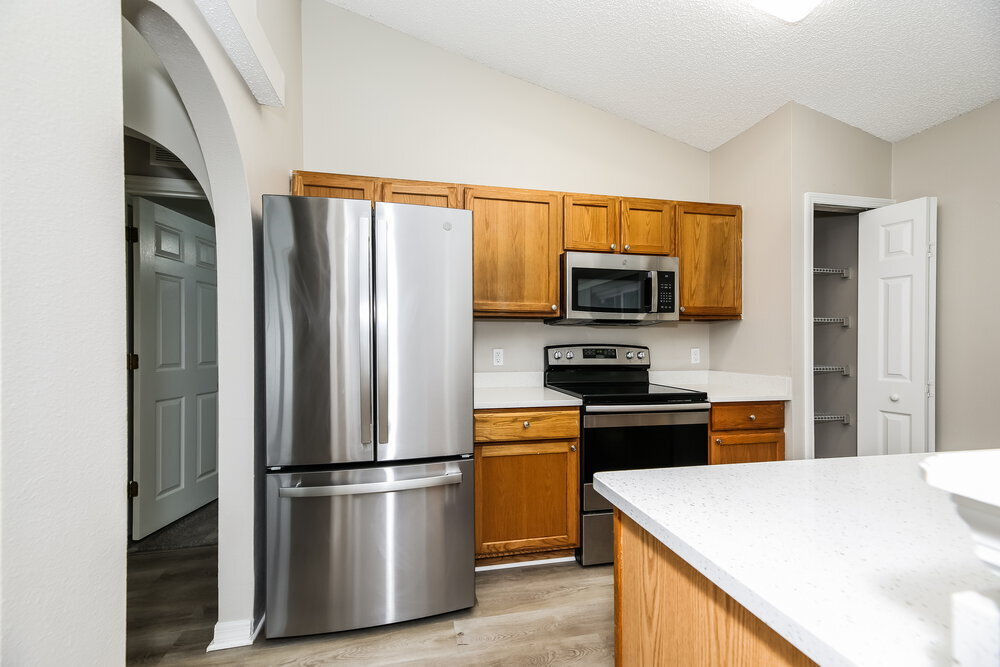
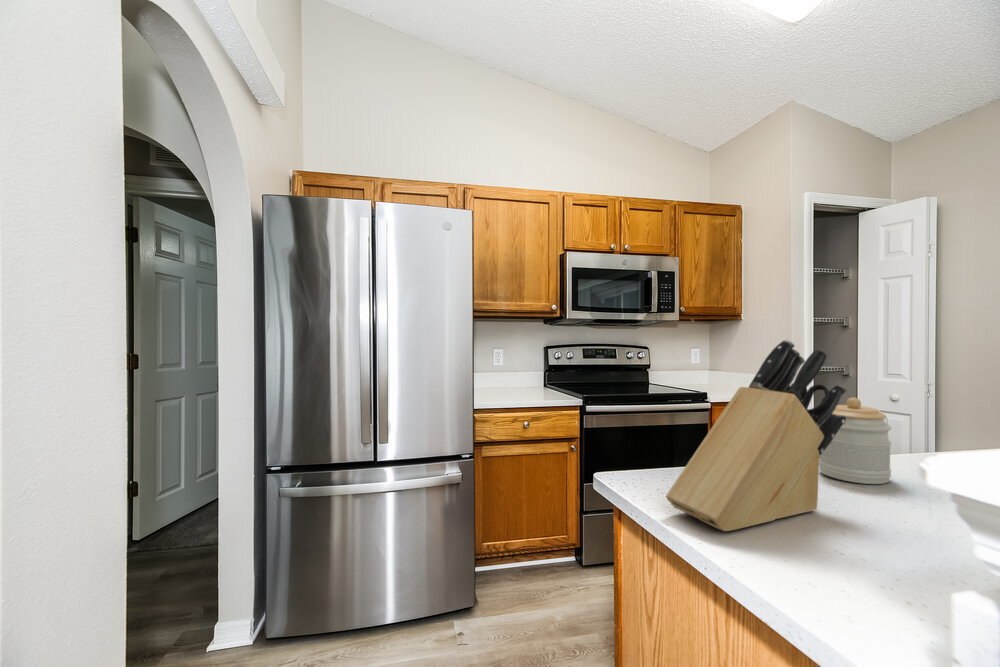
+ knife block [665,339,848,532]
+ jar [819,397,892,485]
